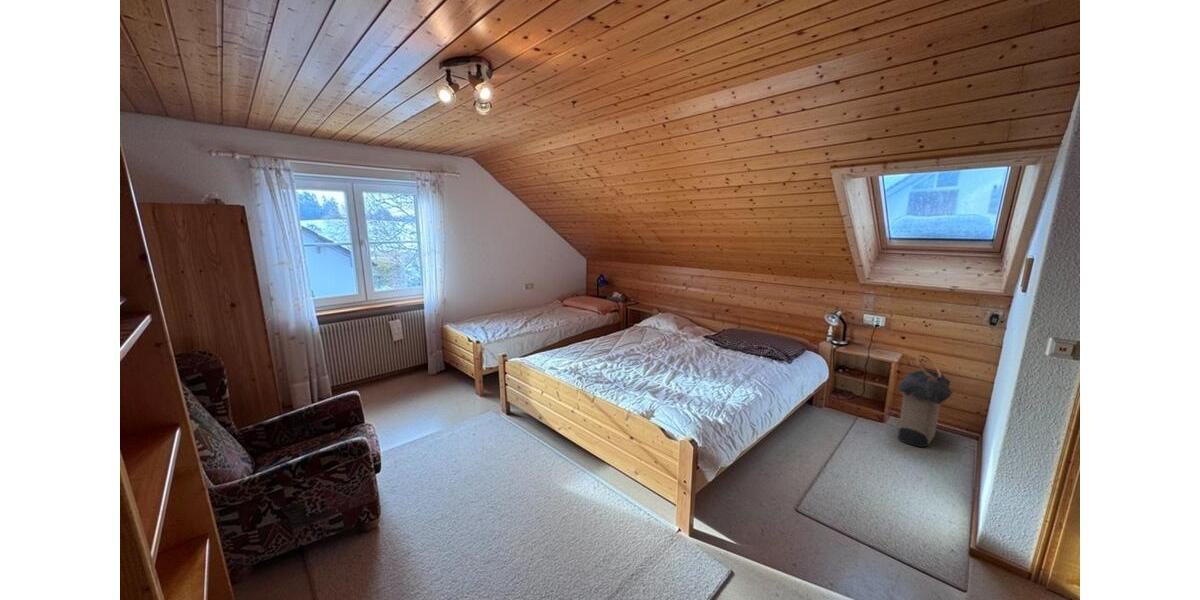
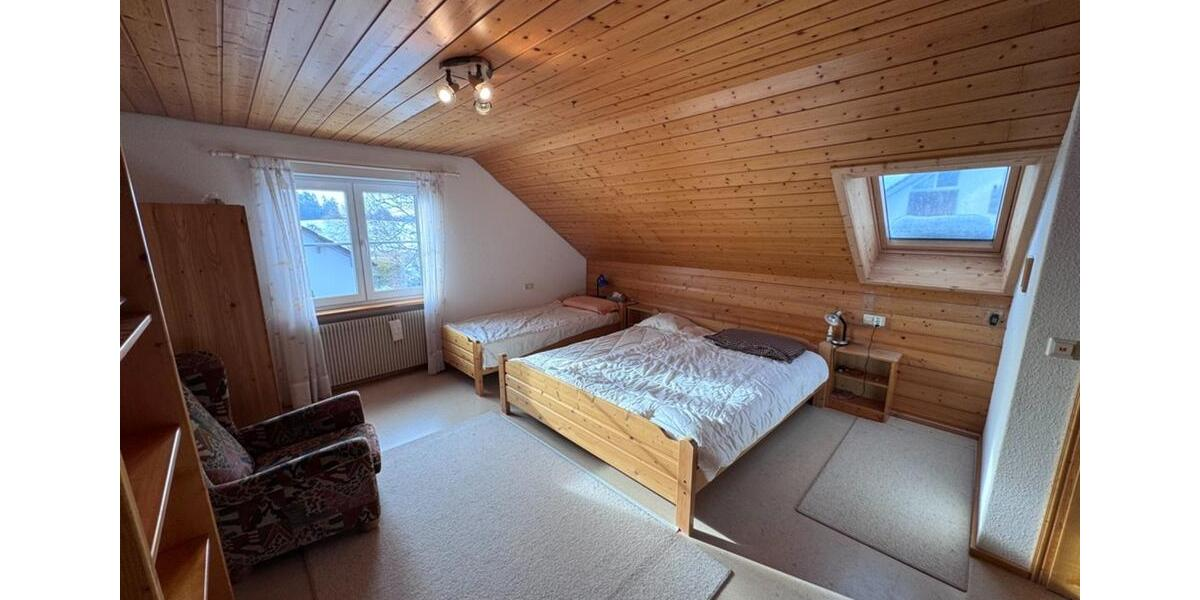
- laundry hamper [896,354,954,448]
